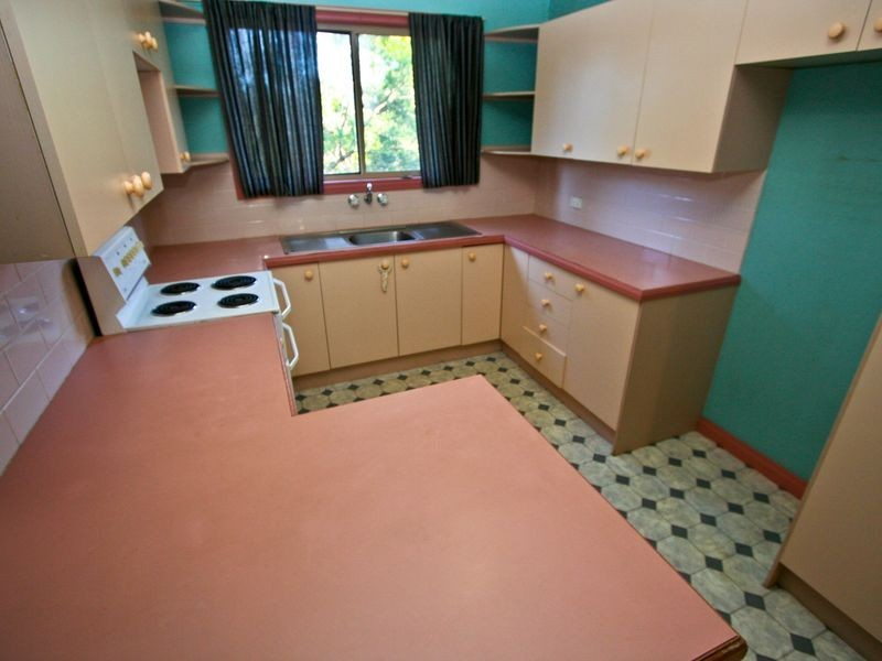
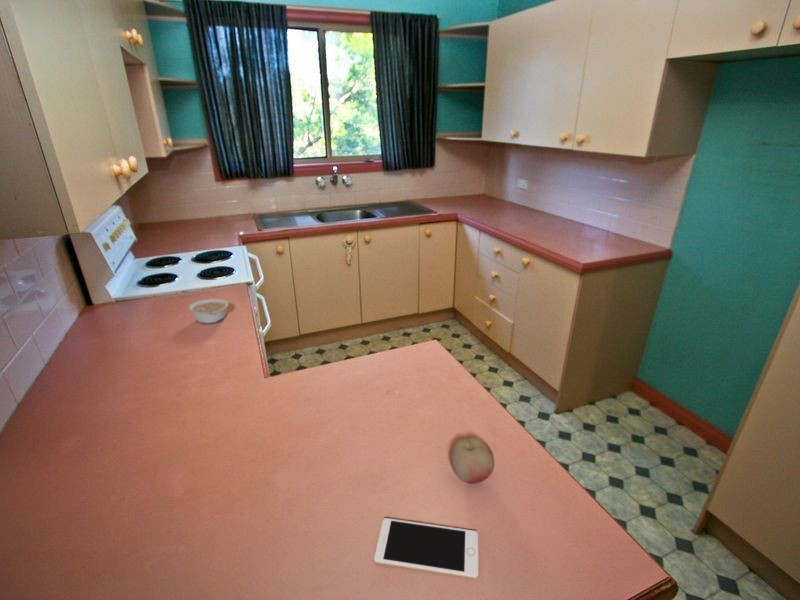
+ legume [187,297,230,325]
+ cell phone [373,517,479,580]
+ fruit [449,436,495,485]
